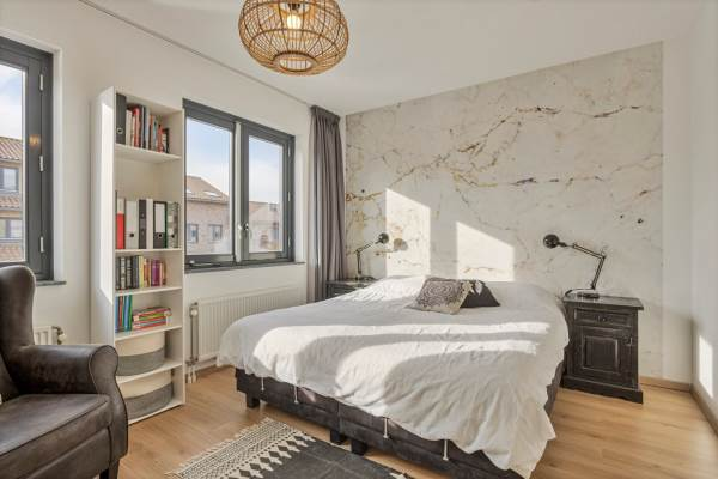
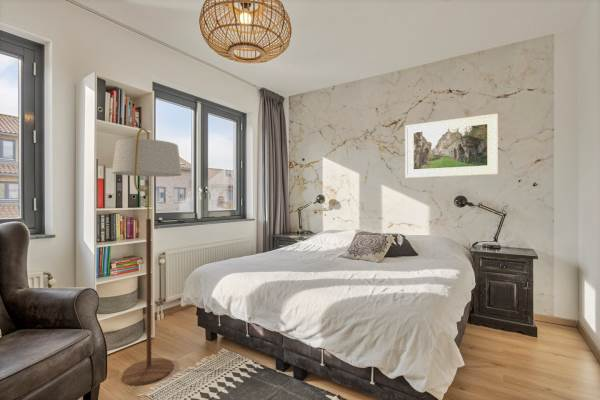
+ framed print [404,113,499,179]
+ floor lamp [111,127,183,386]
